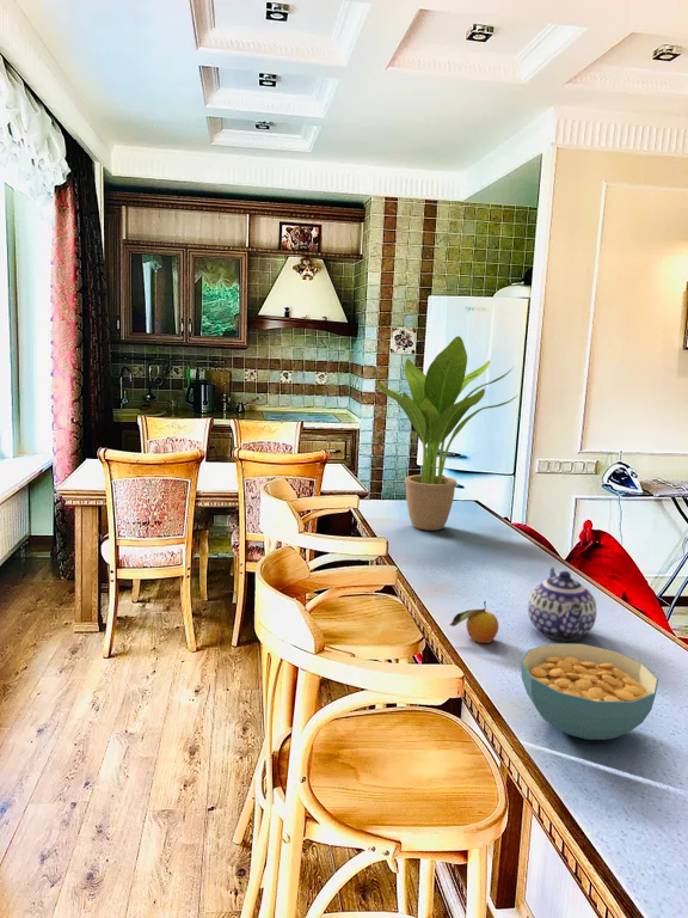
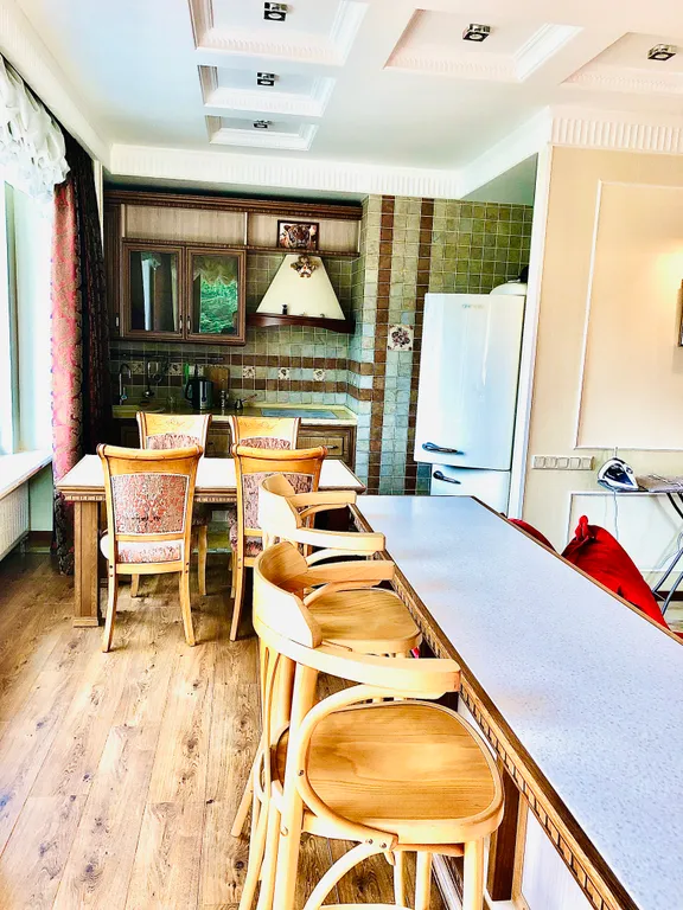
- fruit [449,600,499,644]
- cereal bowl [520,642,659,741]
- teapot [527,565,597,641]
- potted plant [374,335,520,532]
